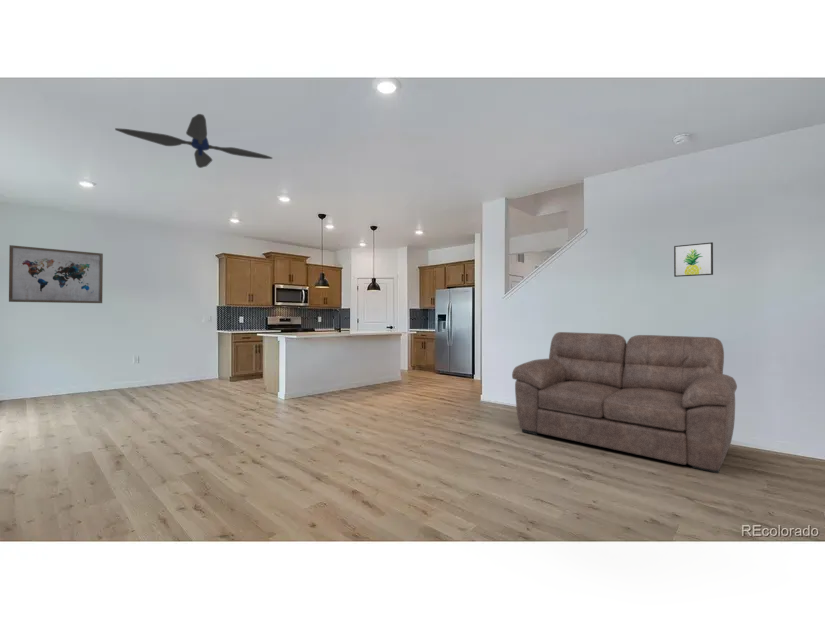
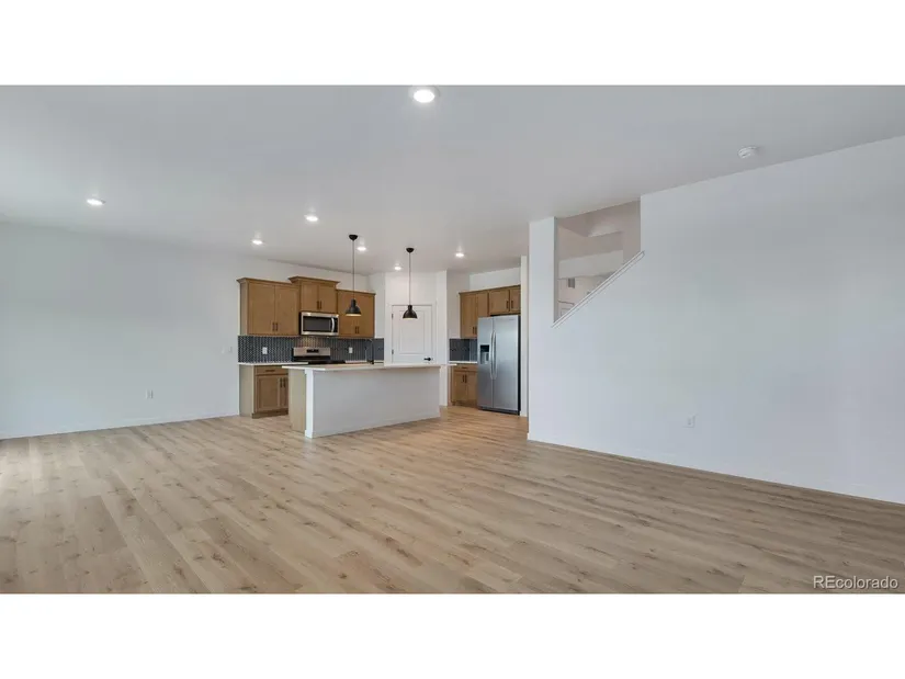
- wall art [8,244,104,304]
- ceiling fan [114,113,273,169]
- sofa [511,331,738,474]
- wall art [673,241,714,278]
